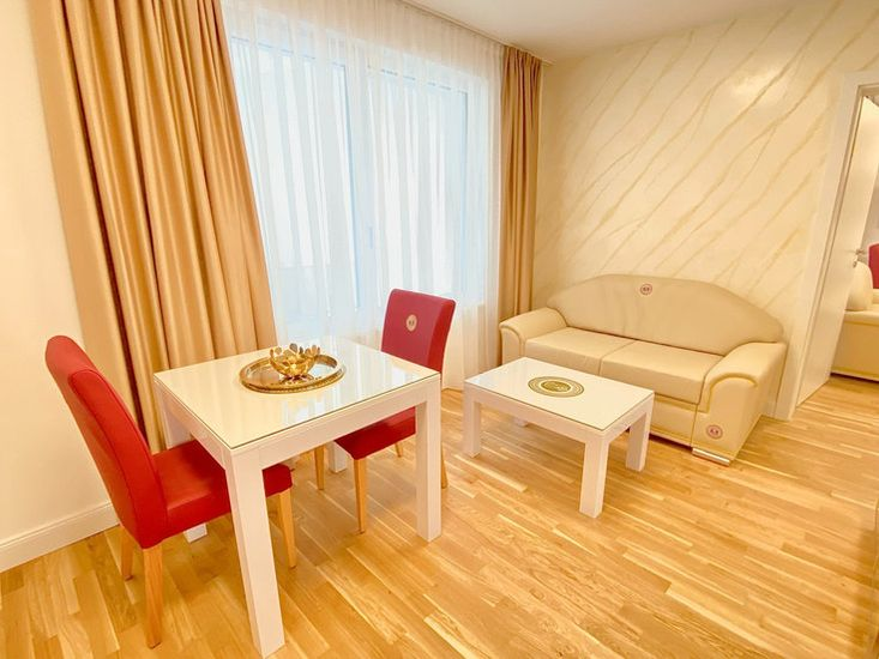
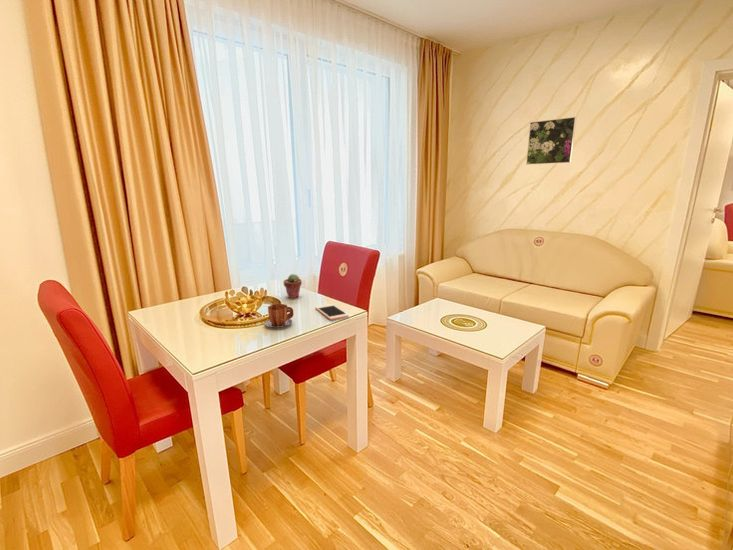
+ mug [264,303,294,329]
+ potted succulent [283,273,303,299]
+ cell phone [314,303,350,321]
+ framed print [525,116,578,166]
